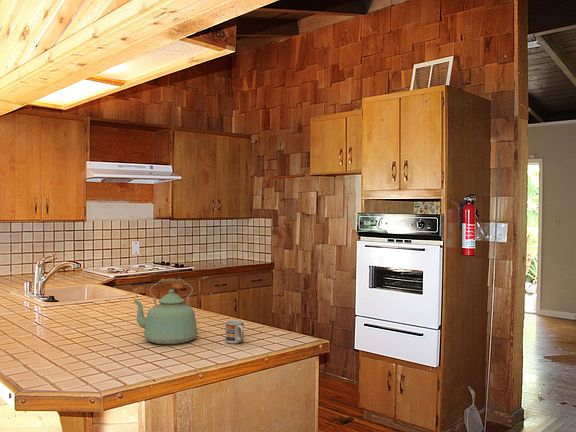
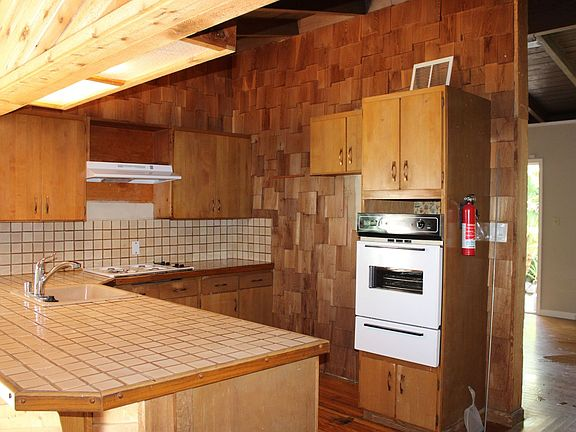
- cup [225,319,245,344]
- kettle [133,277,199,345]
